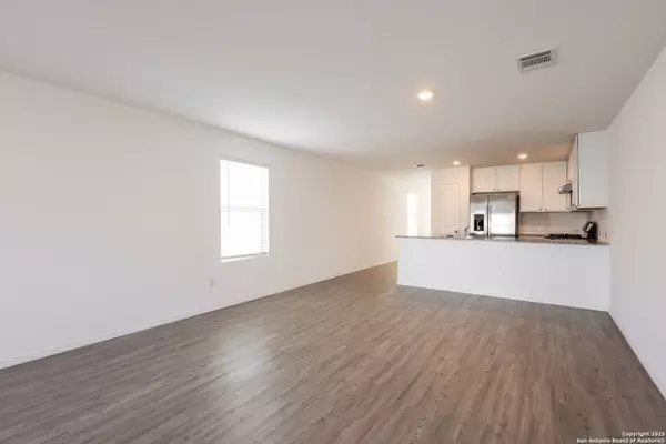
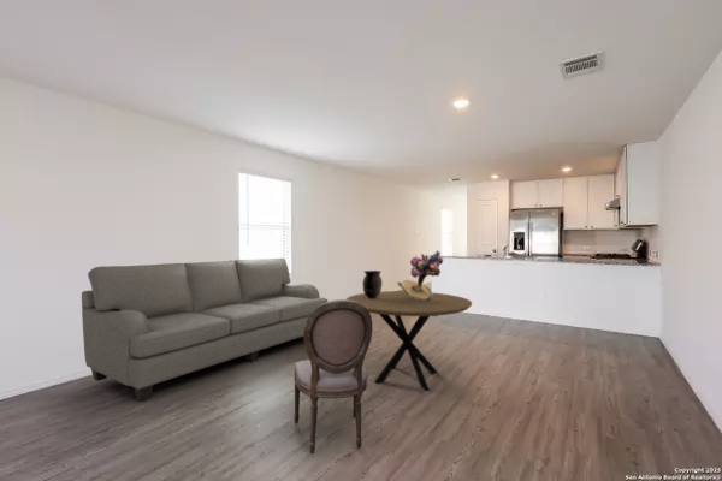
+ dining table [345,290,473,392]
+ bouquet [396,249,444,302]
+ ceramic vessel [361,269,384,298]
+ dining chair [292,298,374,455]
+ sofa [81,257,329,403]
